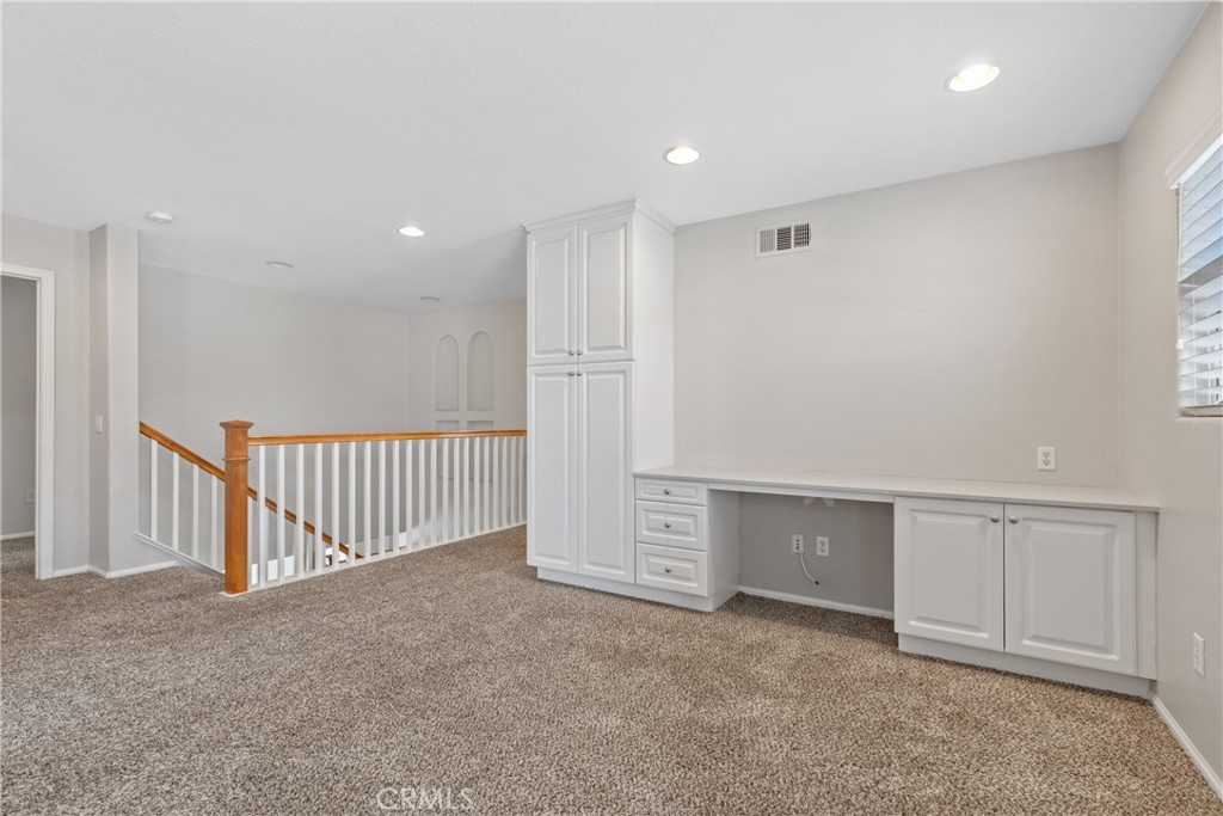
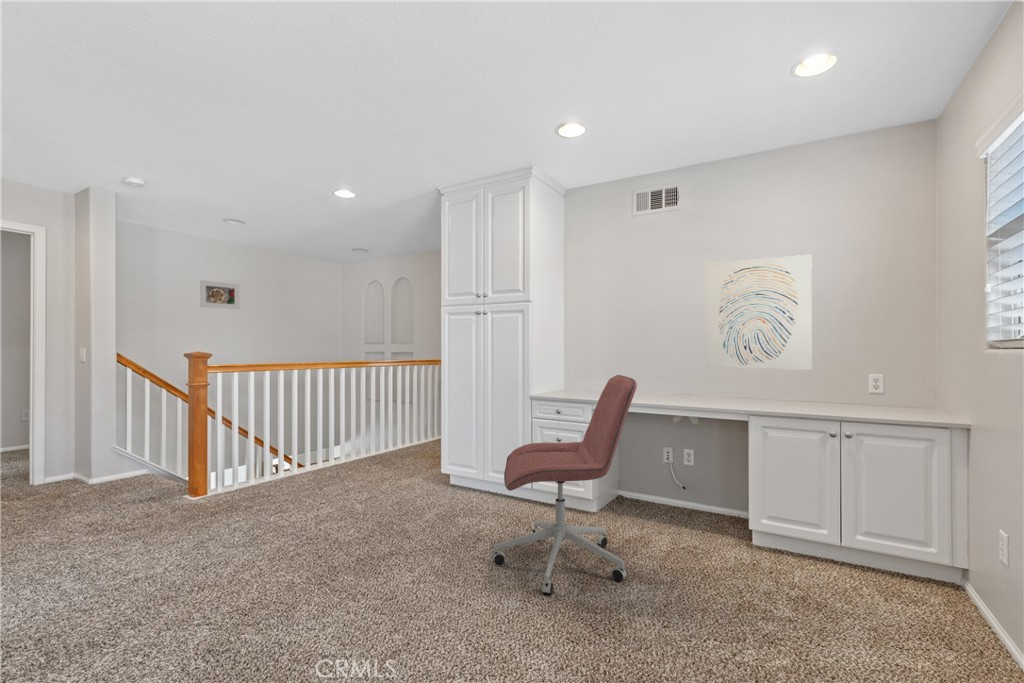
+ office chair [493,374,638,596]
+ wall art [705,254,813,371]
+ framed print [199,279,240,310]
